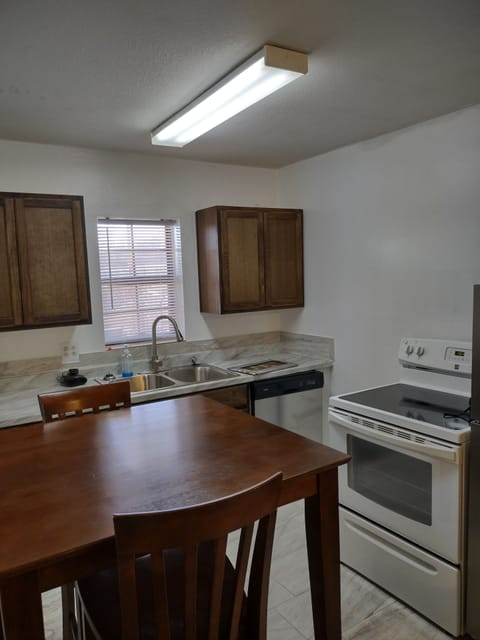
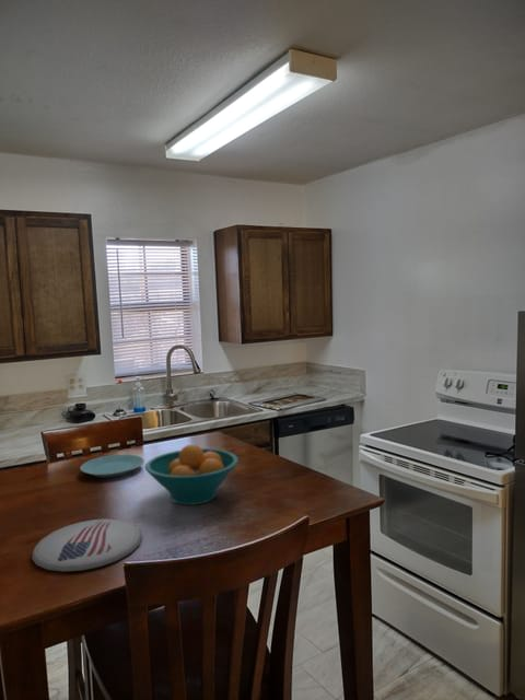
+ fruit bowl [144,443,240,506]
+ plate [79,454,145,478]
+ plate [31,517,143,573]
